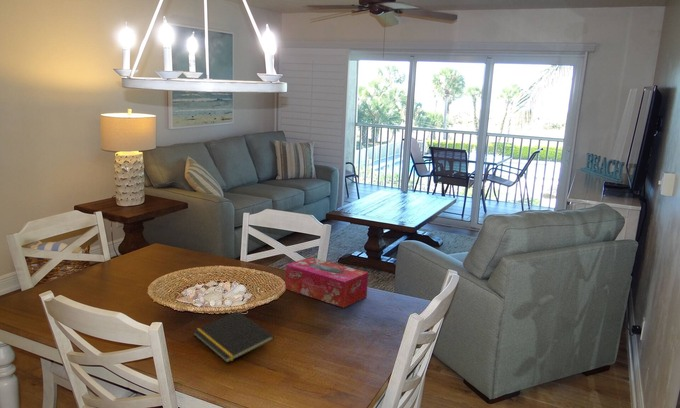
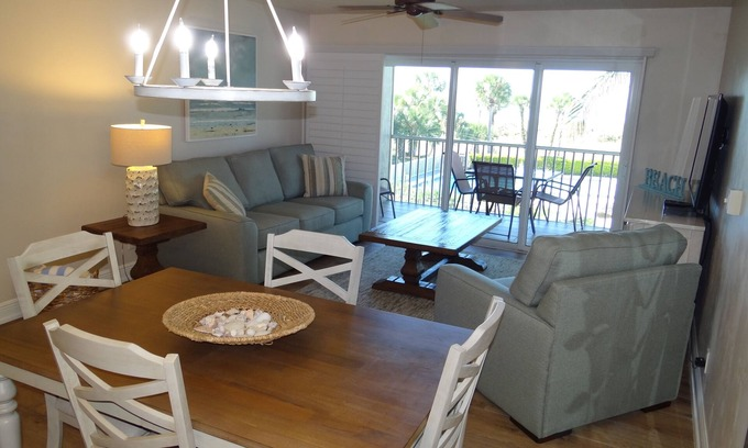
- notepad [192,310,275,364]
- tissue box [284,256,369,309]
